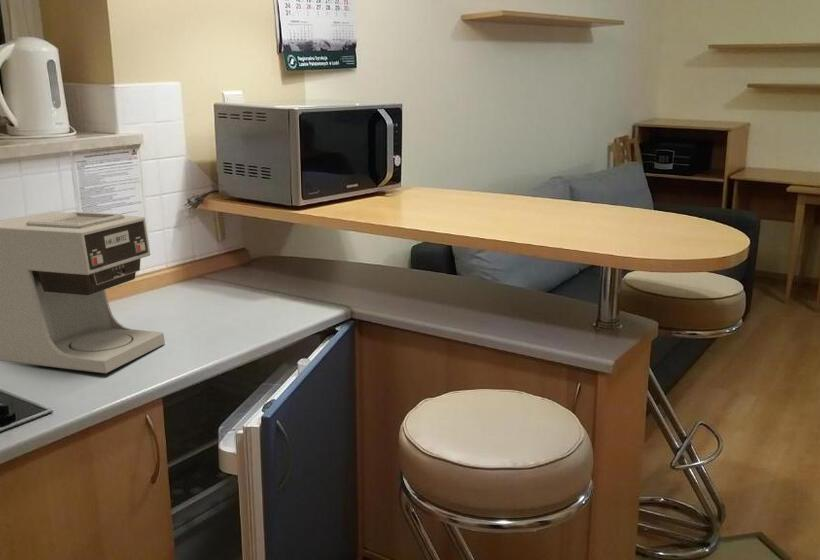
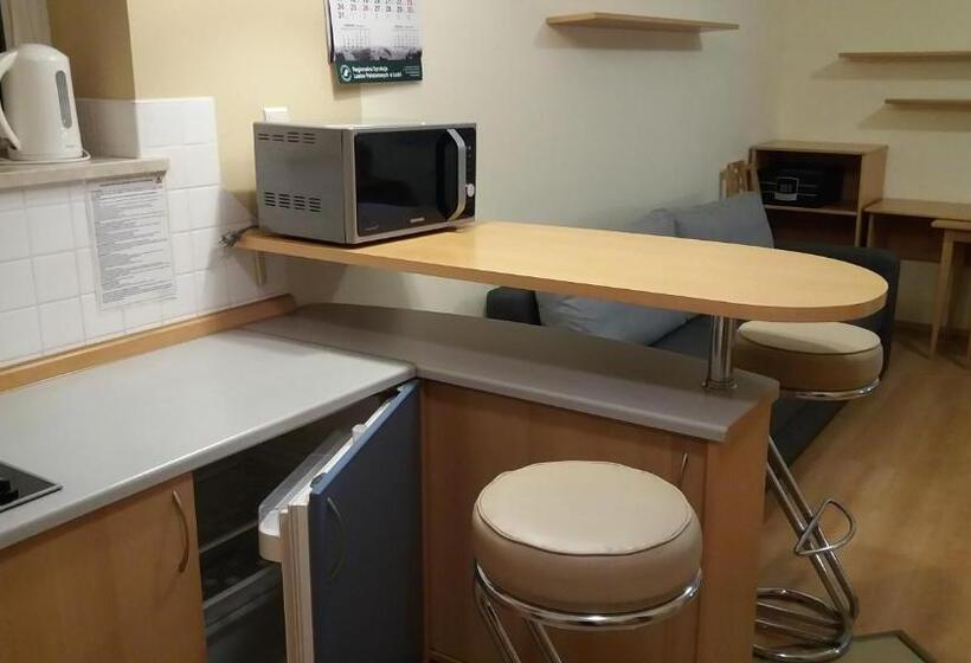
- coffee maker [0,211,166,374]
